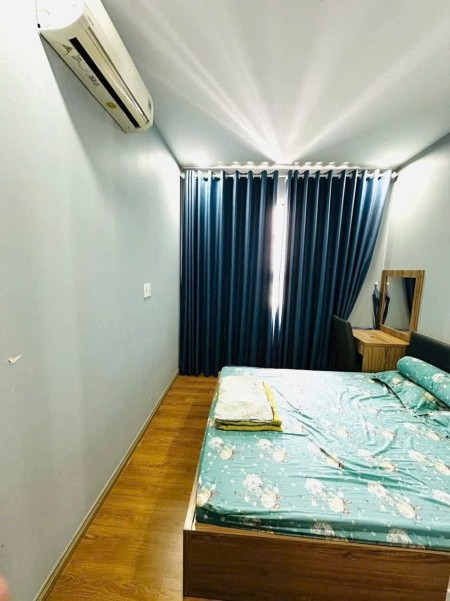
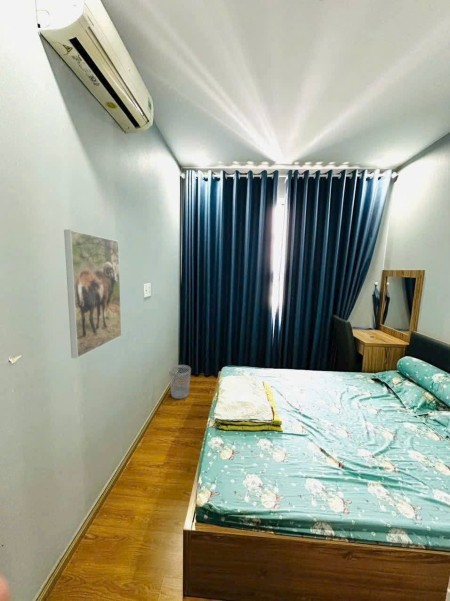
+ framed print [63,229,123,359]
+ wastebasket [168,364,192,400]
